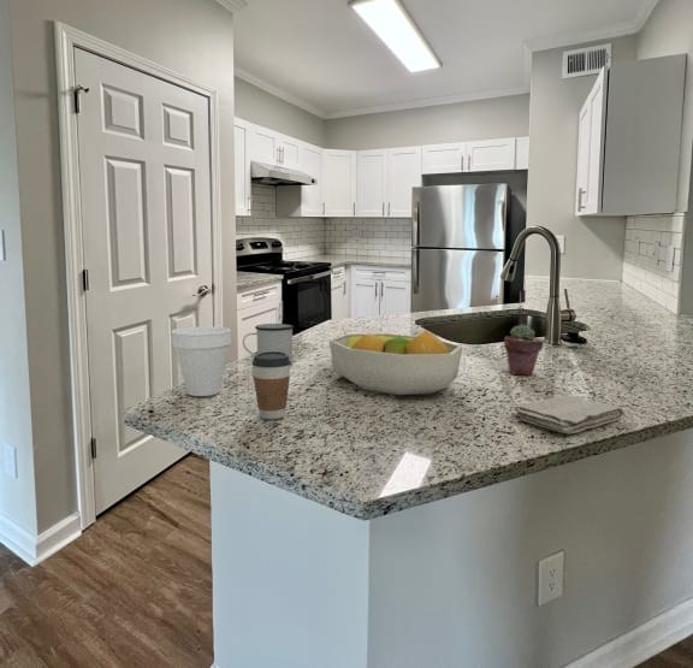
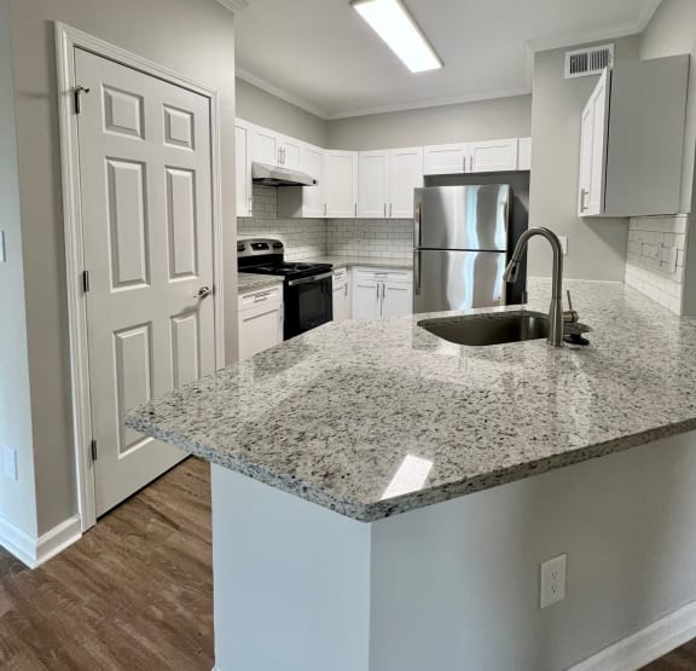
- potted succulent [503,323,545,376]
- coffee cup [250,351,292,420]
- cup [171,325,232,397]
- mug [242,323,295,366]
- fruit bowl [328,329,463,396]
- washcloth [514,395,624,435]
